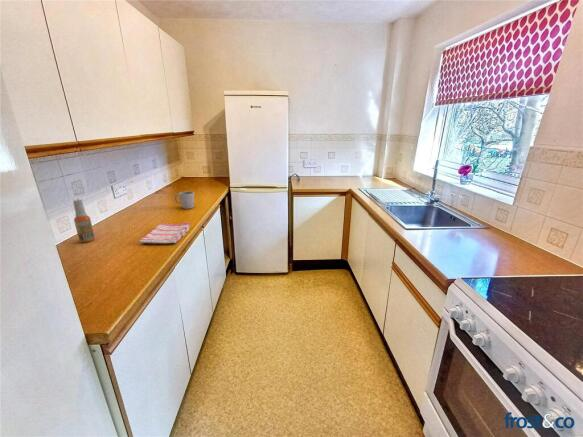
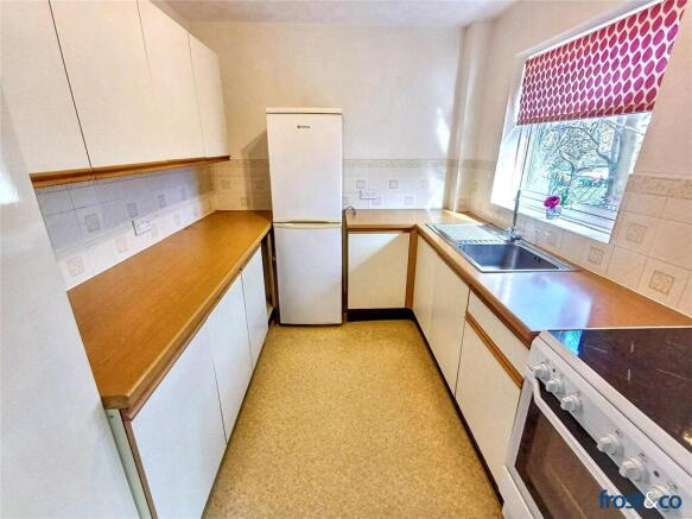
- spray bottle [72,198,96,244]
- dish towel [139,221,191,244]
- mug [174,190,195,210]
